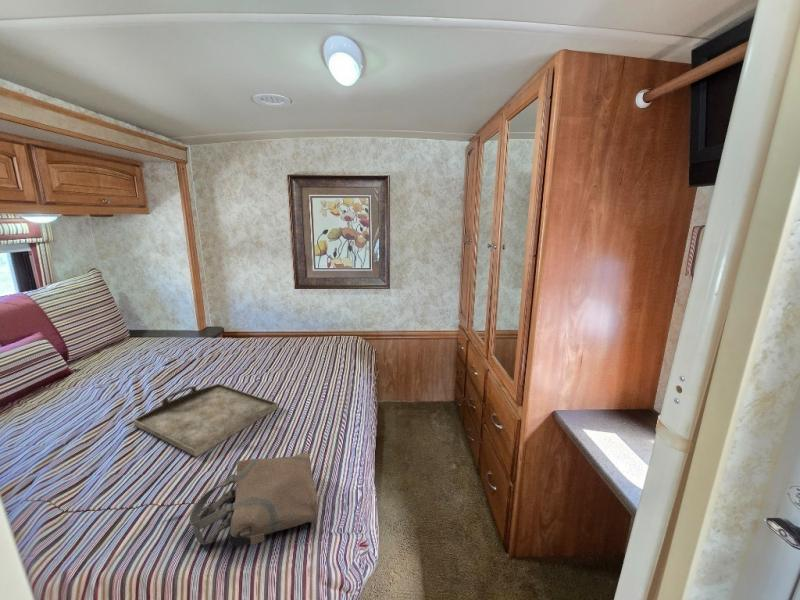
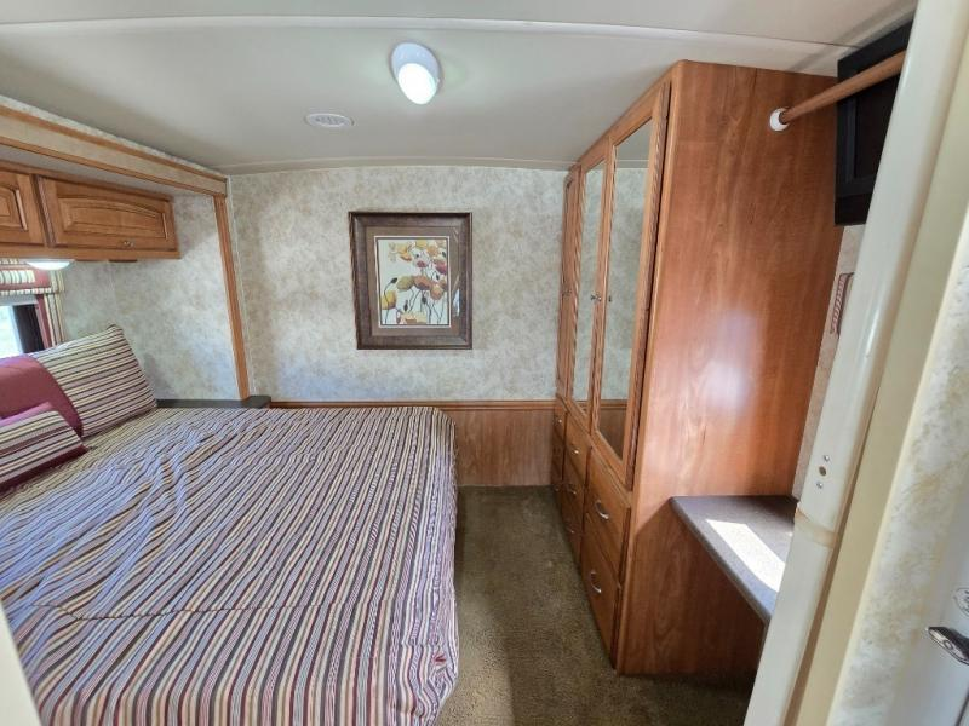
- tote bag [188,450,318,547]
- serving tray [132,382,279,458]
